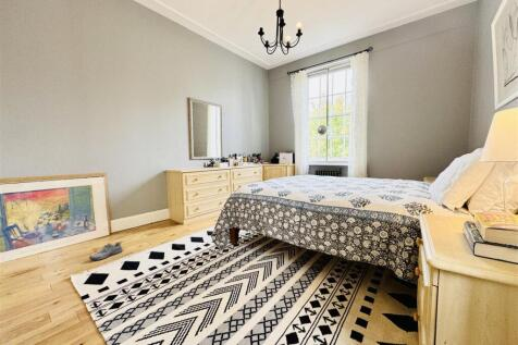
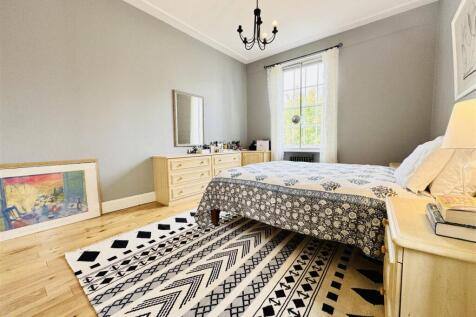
- shoe [88,242,124,261]
